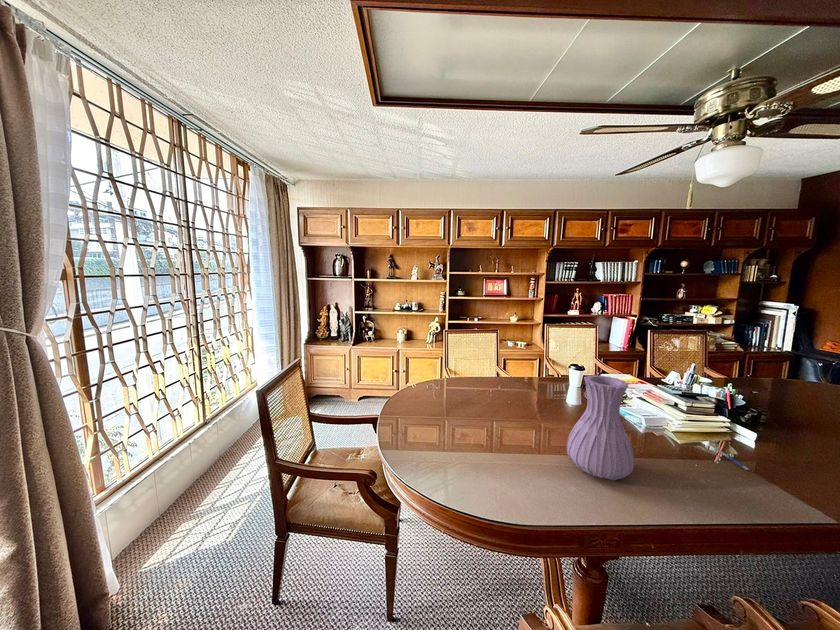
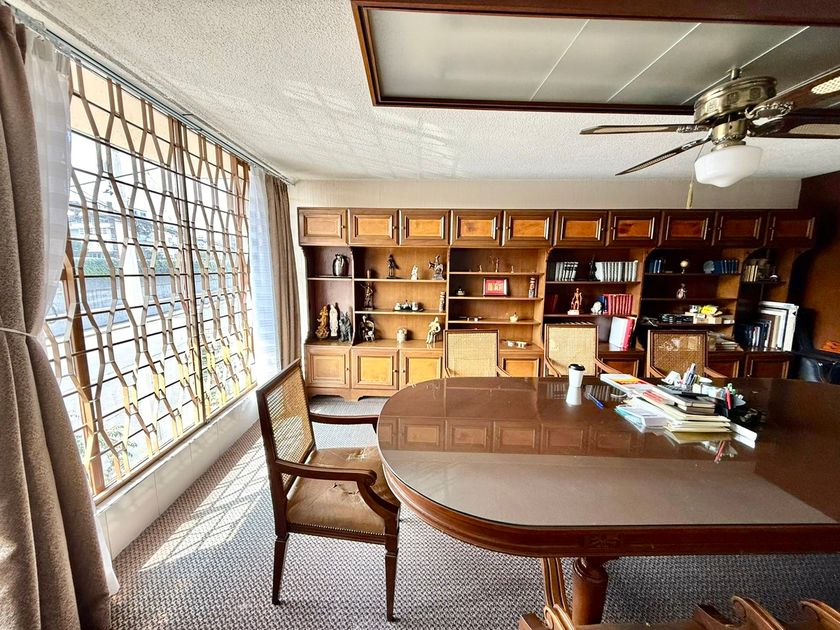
- vase [566,374,635,482]
- pen [710,445,751,471]
